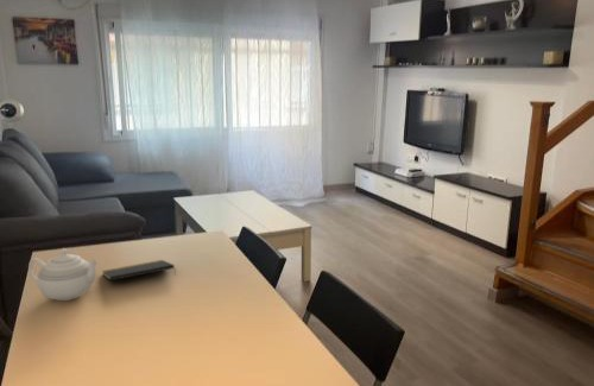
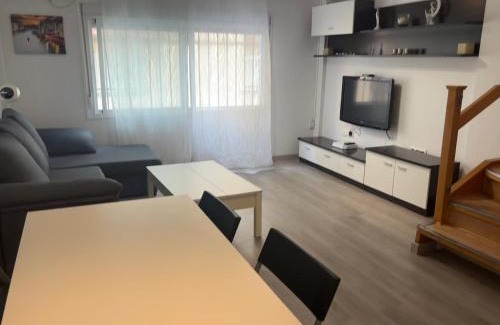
- teapot [27,247,99,302]
- notepad [101,259,177,281]
